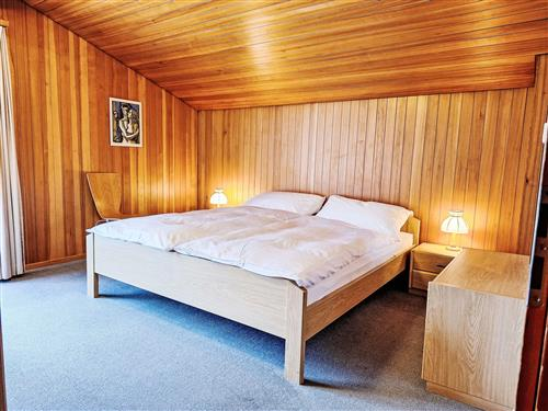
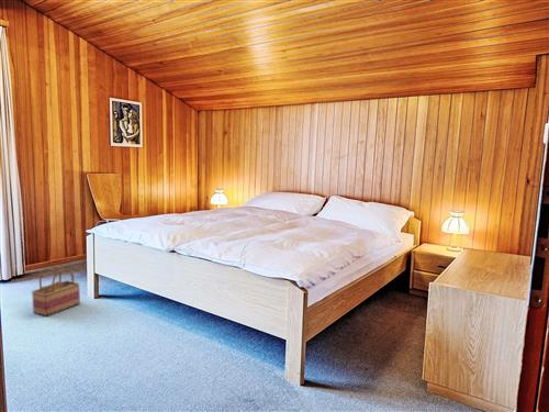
+ basket [31,265,81,318]
